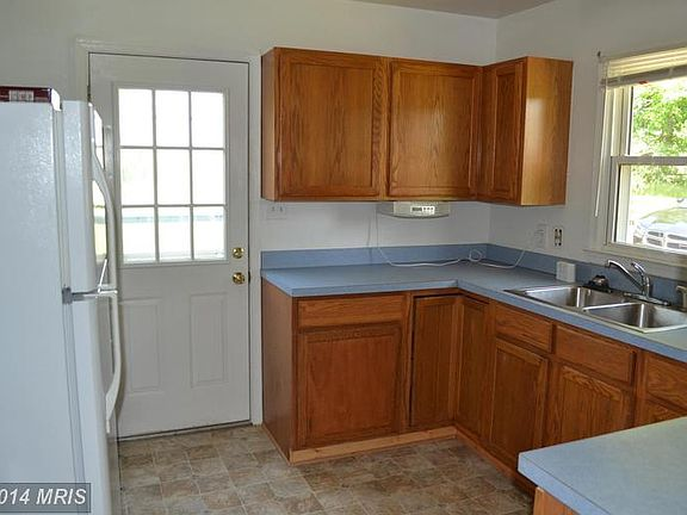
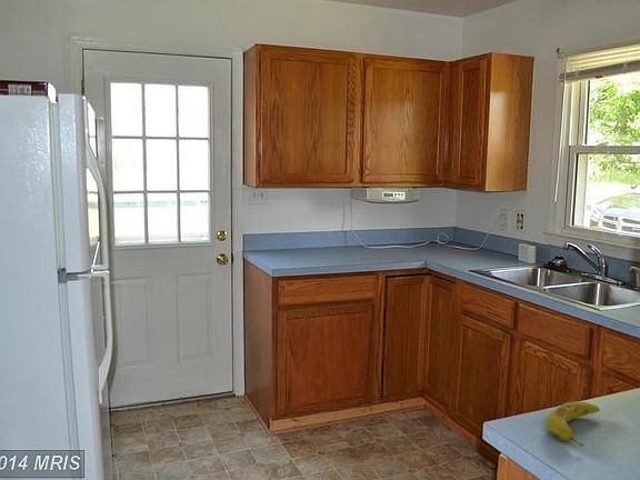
+ fruit [546,401,601,448]
